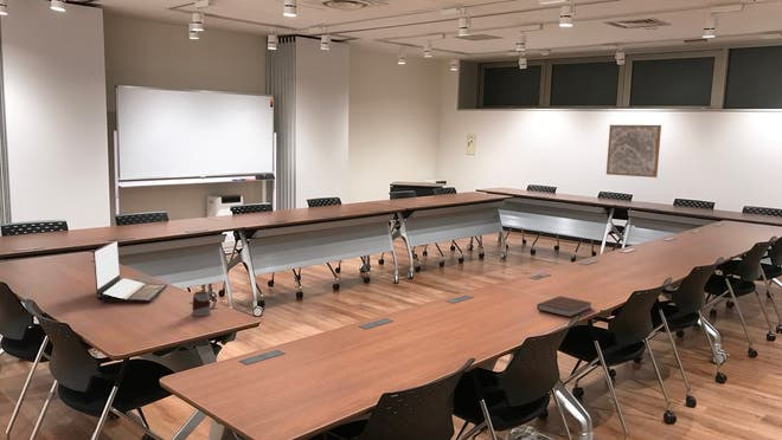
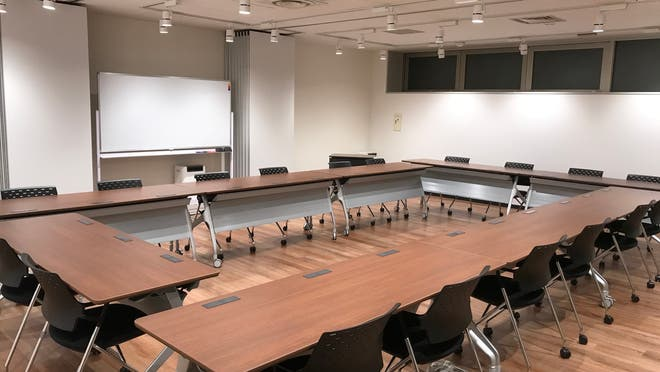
- wall art [605,124,662,179]
- notebook [536,295,592,318]
- laptop [92,239,168,303]
- mug [191,290,218,317]
